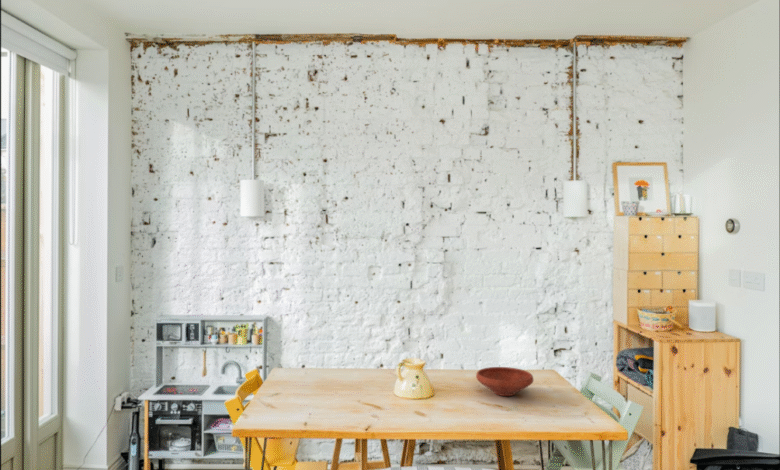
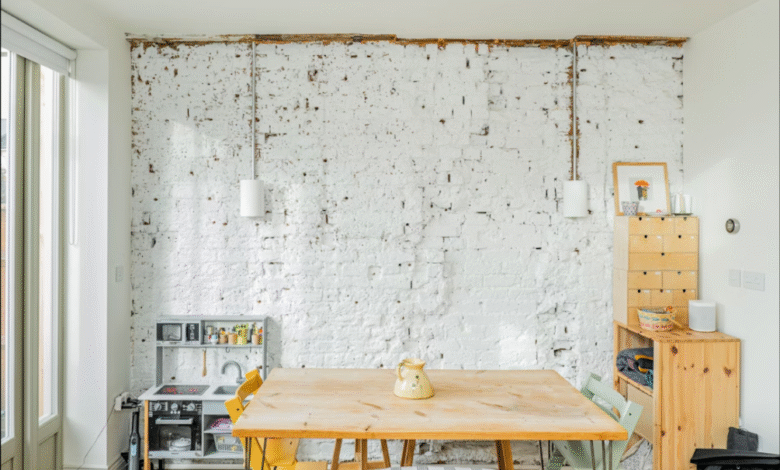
- bowl [475,366,534,397]
